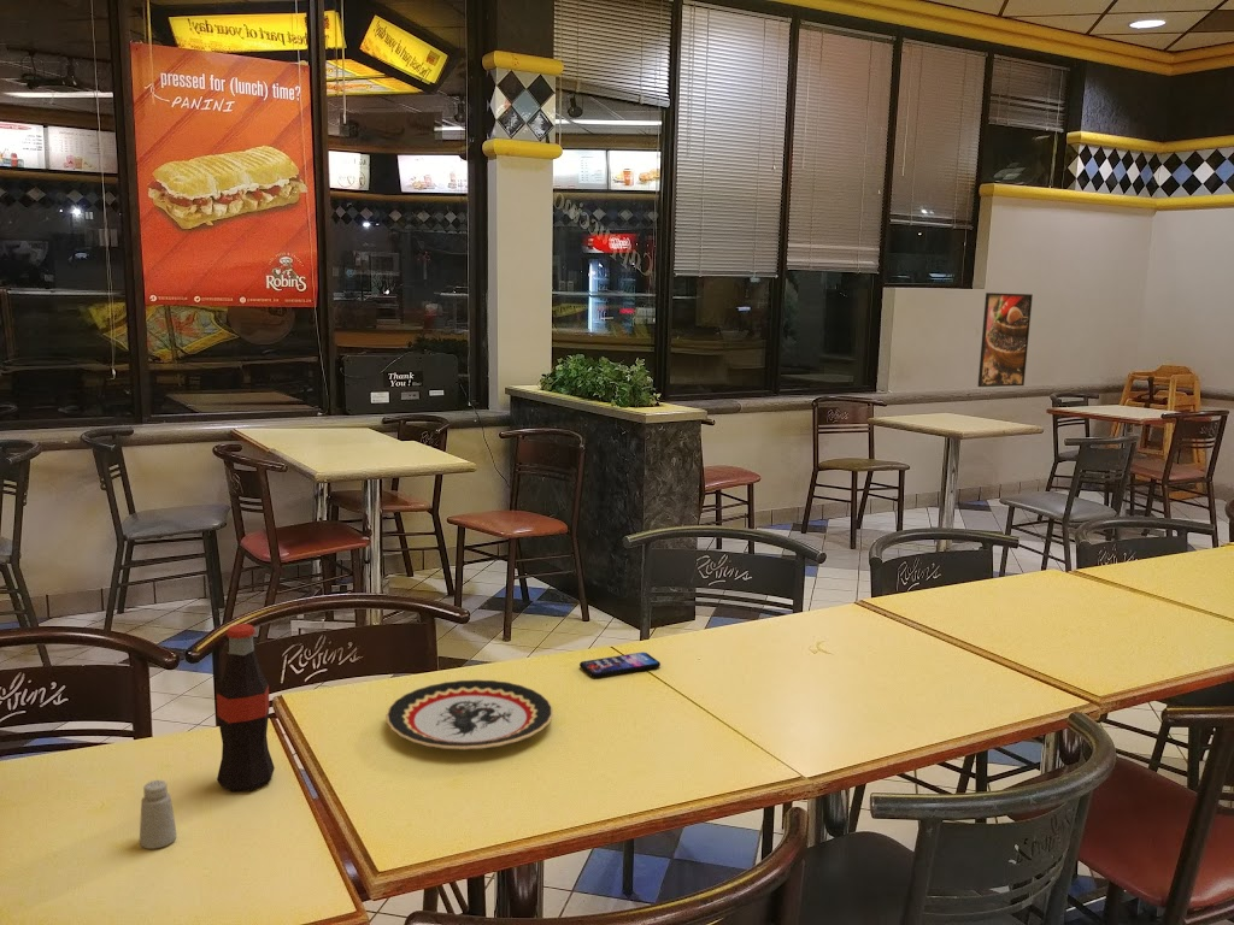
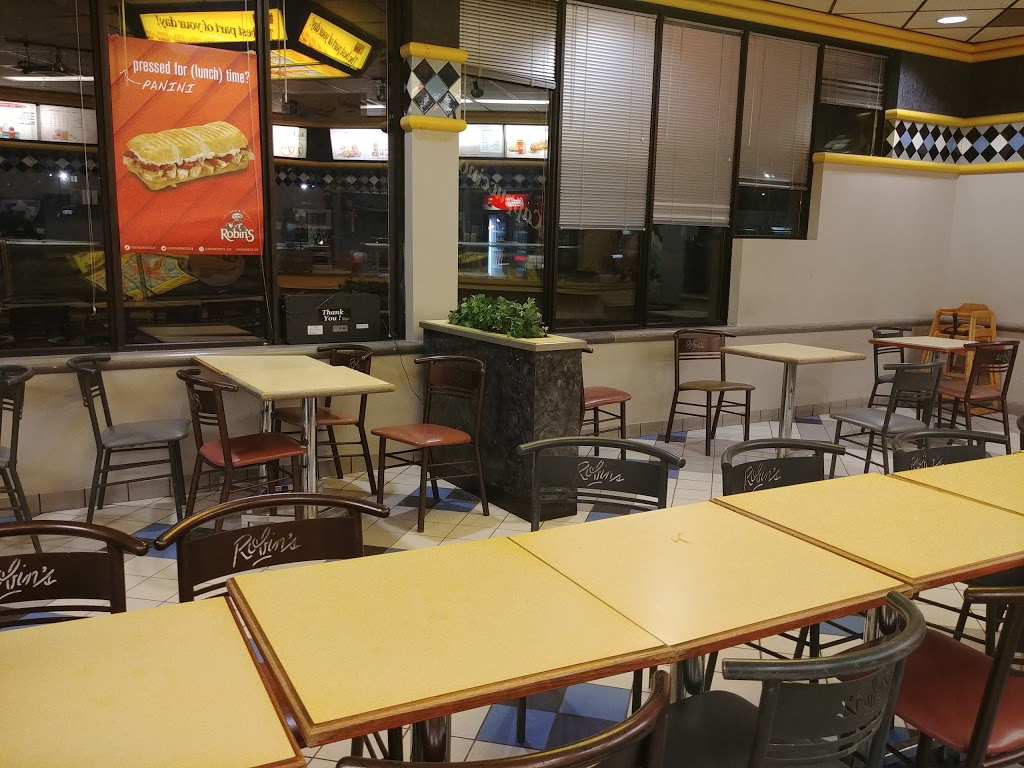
- saltshaker [139,779,177,850]
- bottle [216,623,276,793]
- smartphone [578,652,662,678]
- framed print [977,291,1034,388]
- plate [384,678,554,750]
